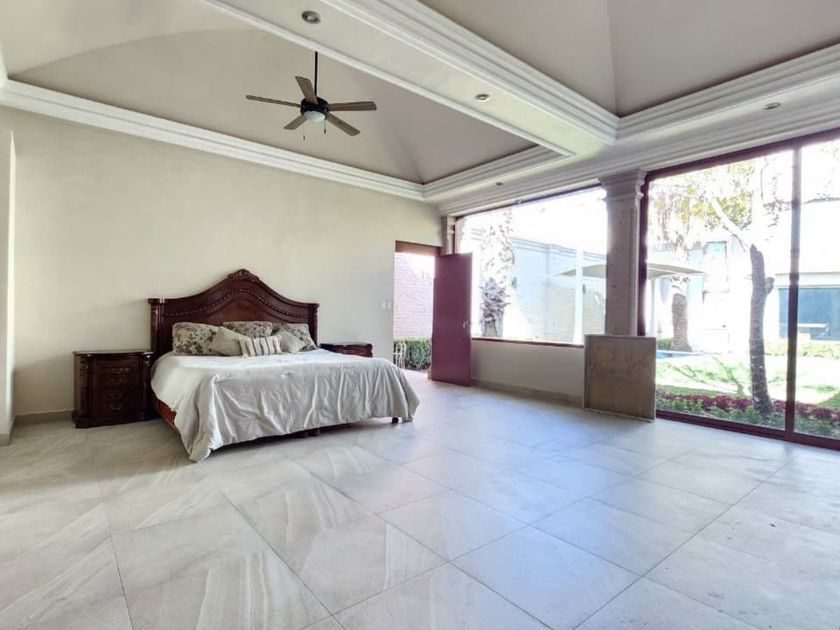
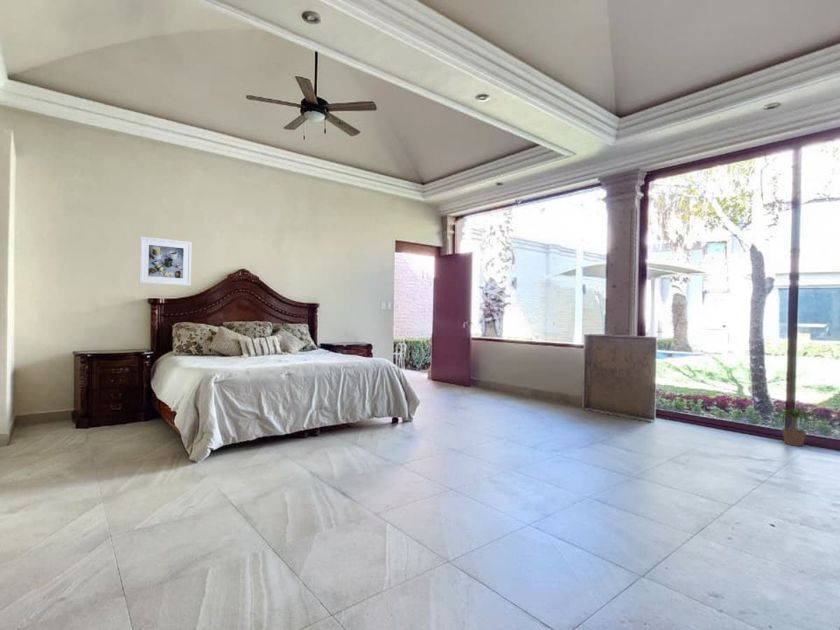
+ potted plant [769,407,817,447]
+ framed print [138,236,192,287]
